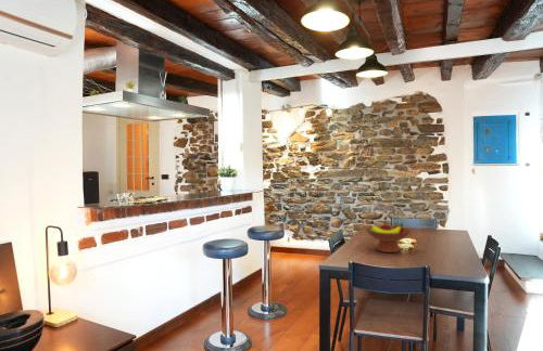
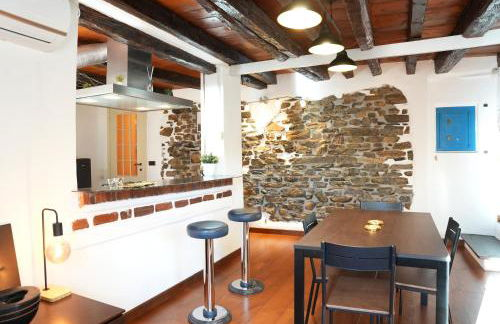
- fruit bowl [364,221,413,253]
